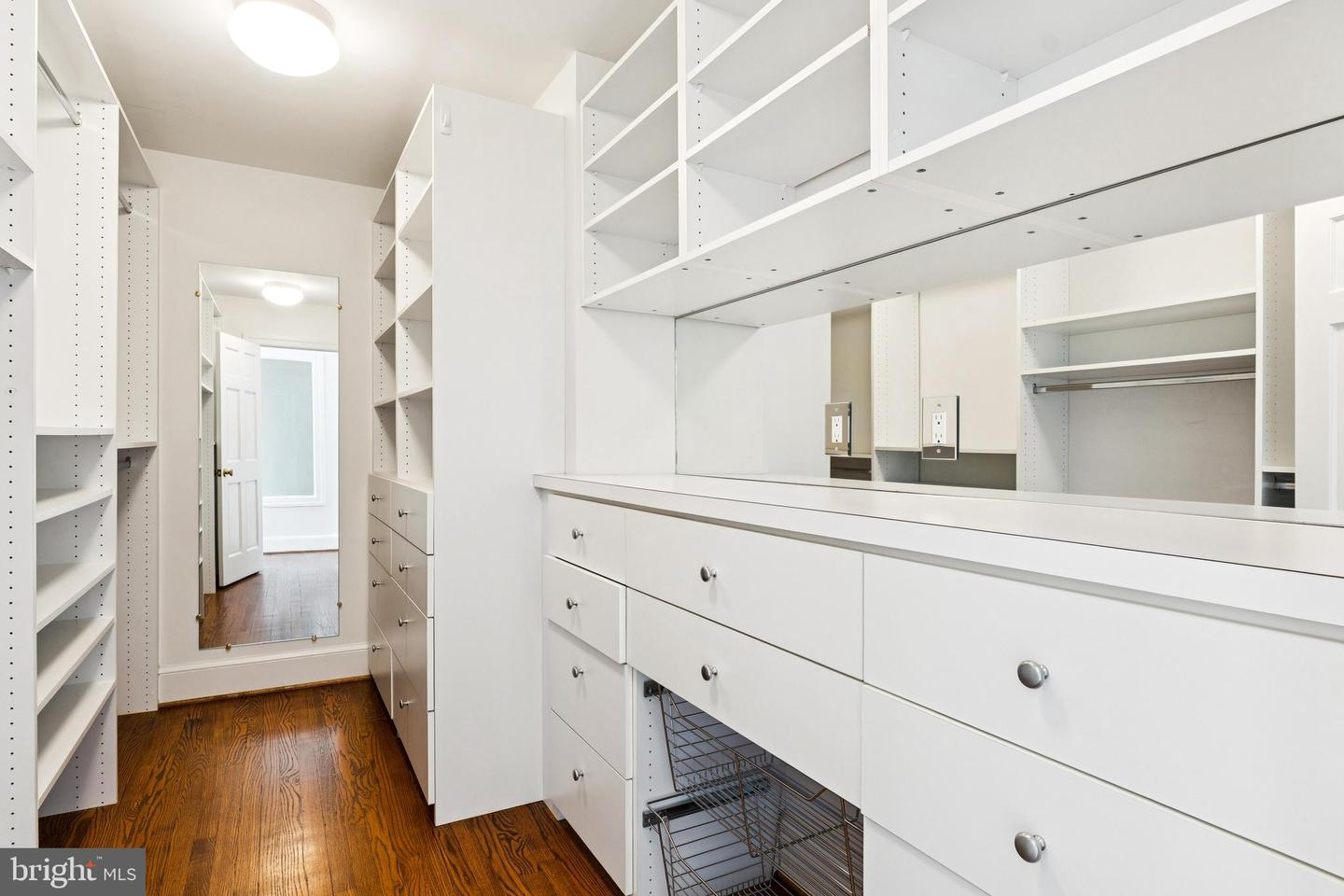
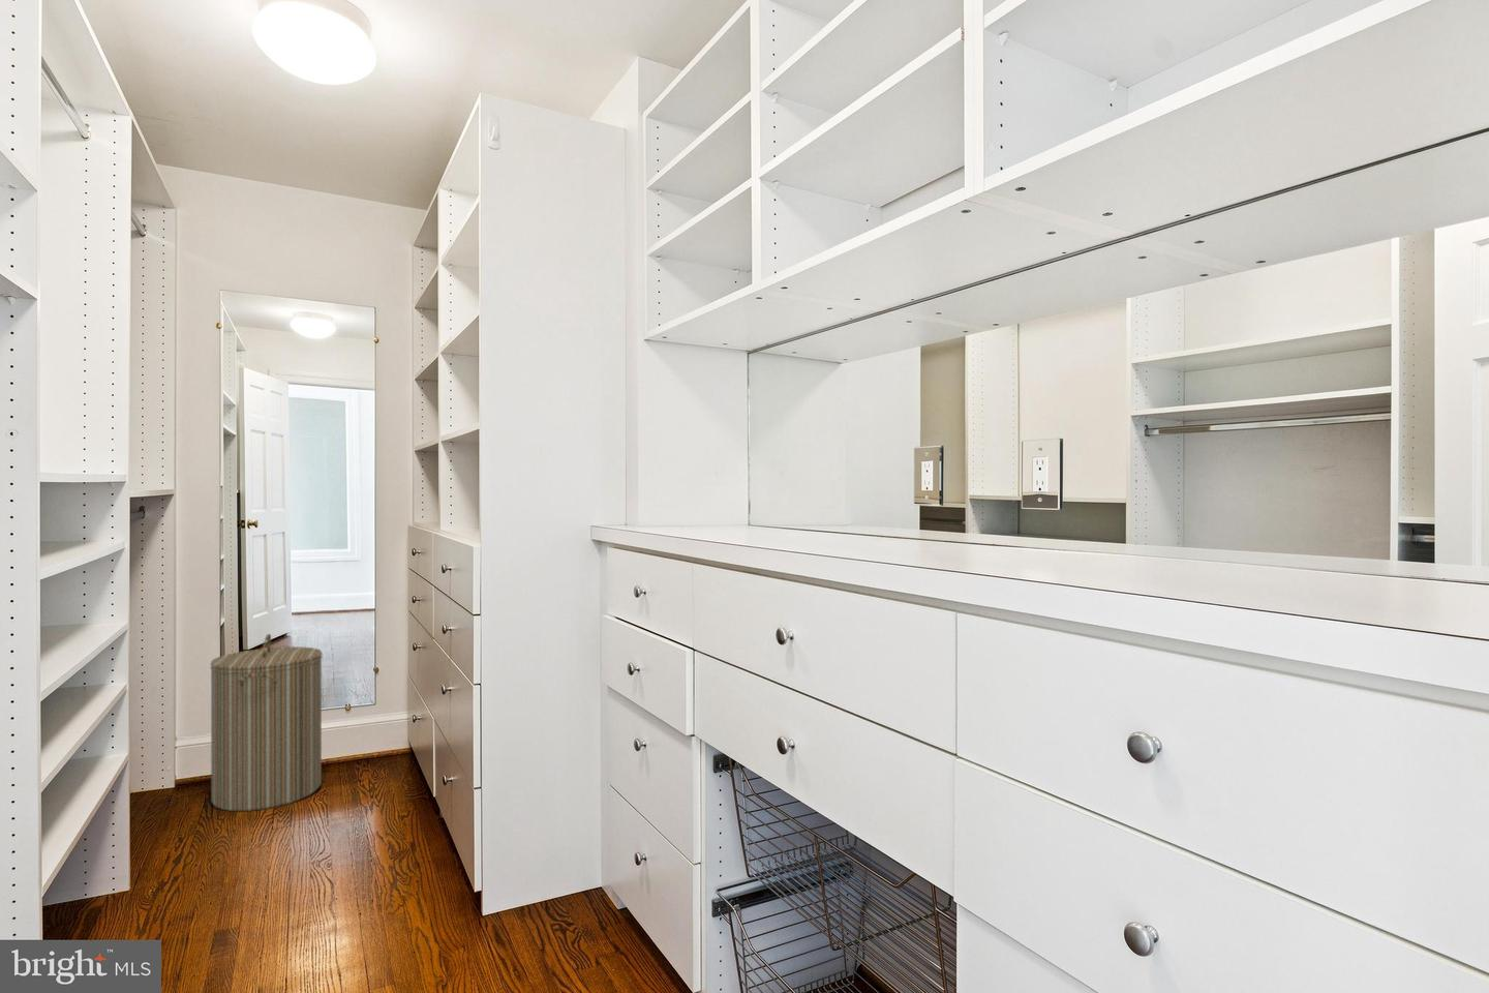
+ laundry hamper [209,633,324,812]
